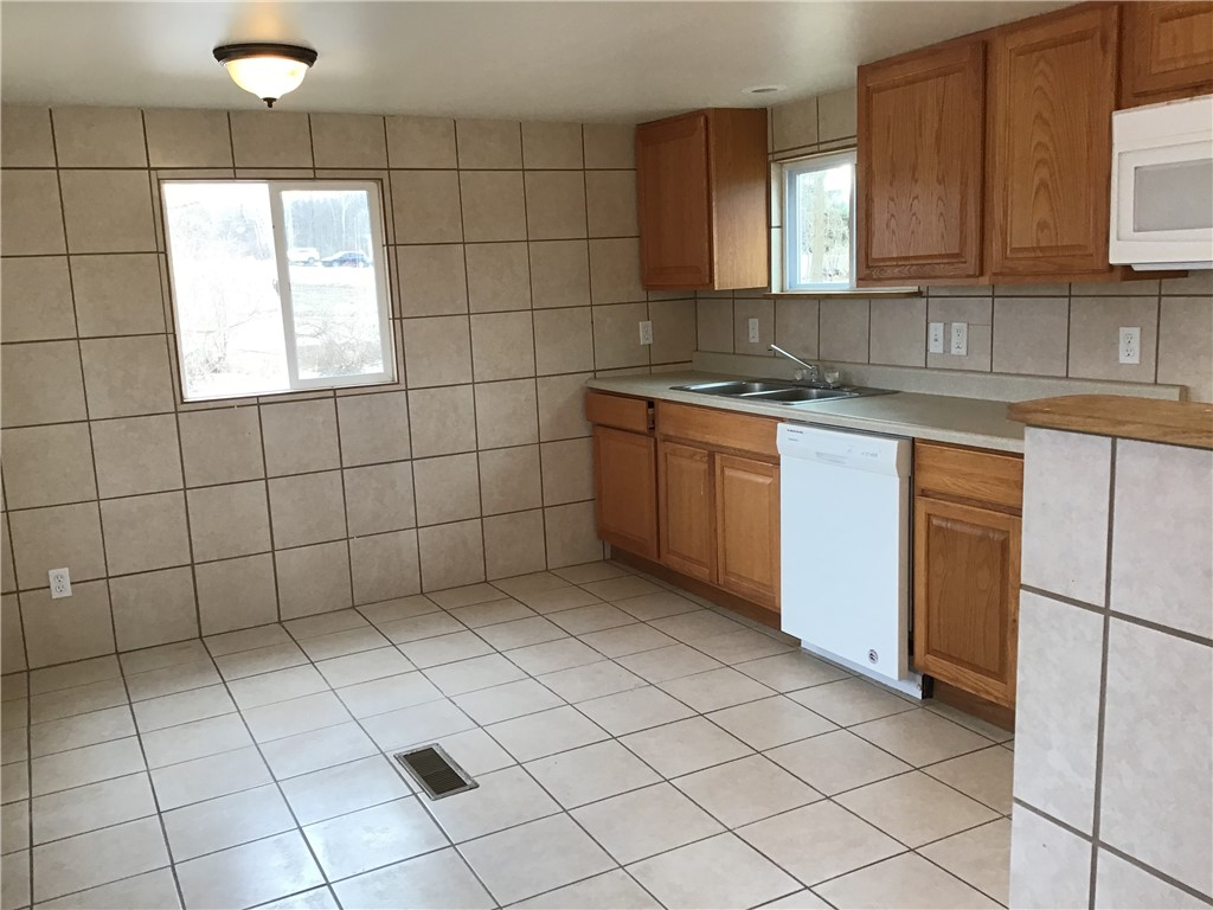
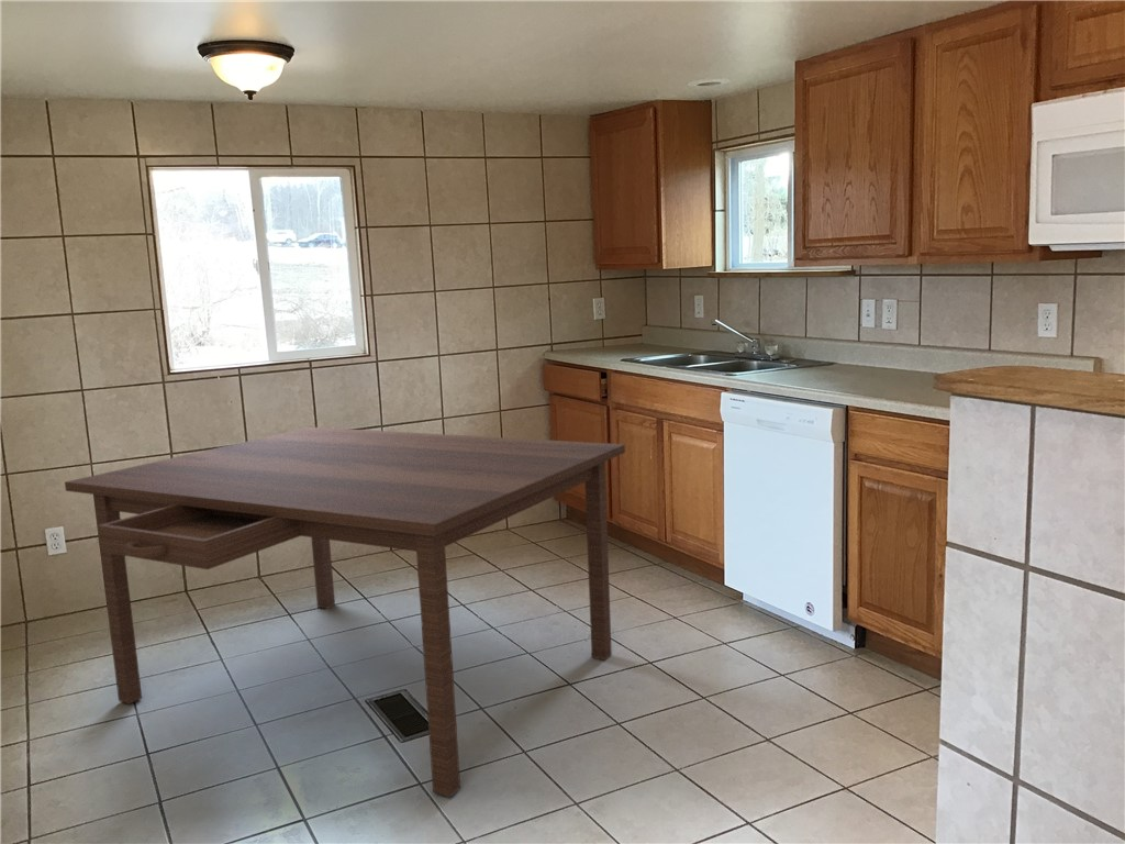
+ dining table [64,426,626,798]
